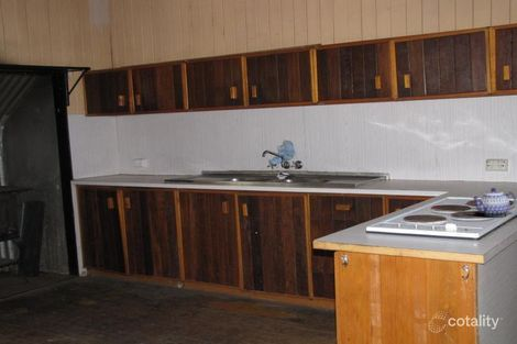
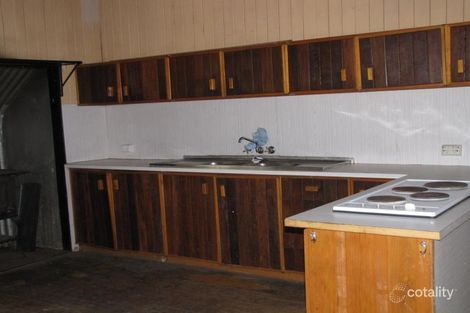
- teapot [471,187,517,218]
